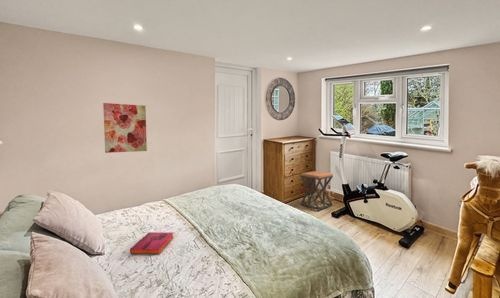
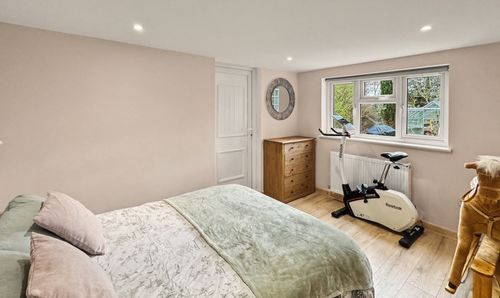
- wall art [102,102,148,154]
- hardback book [129,231,174,255]
- stool [300,170,334,211]
